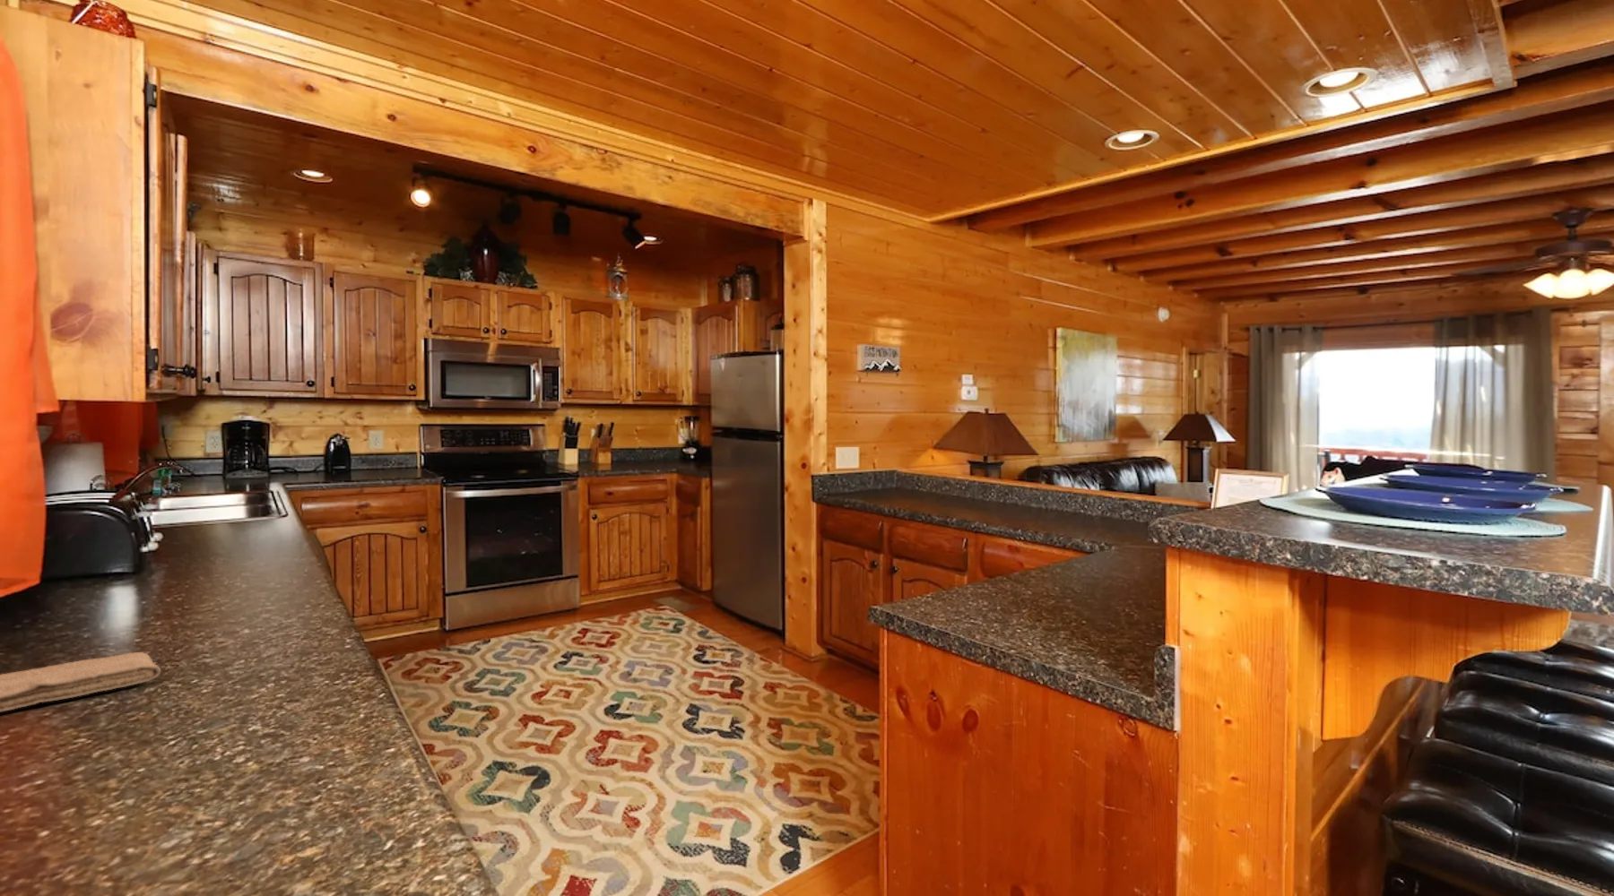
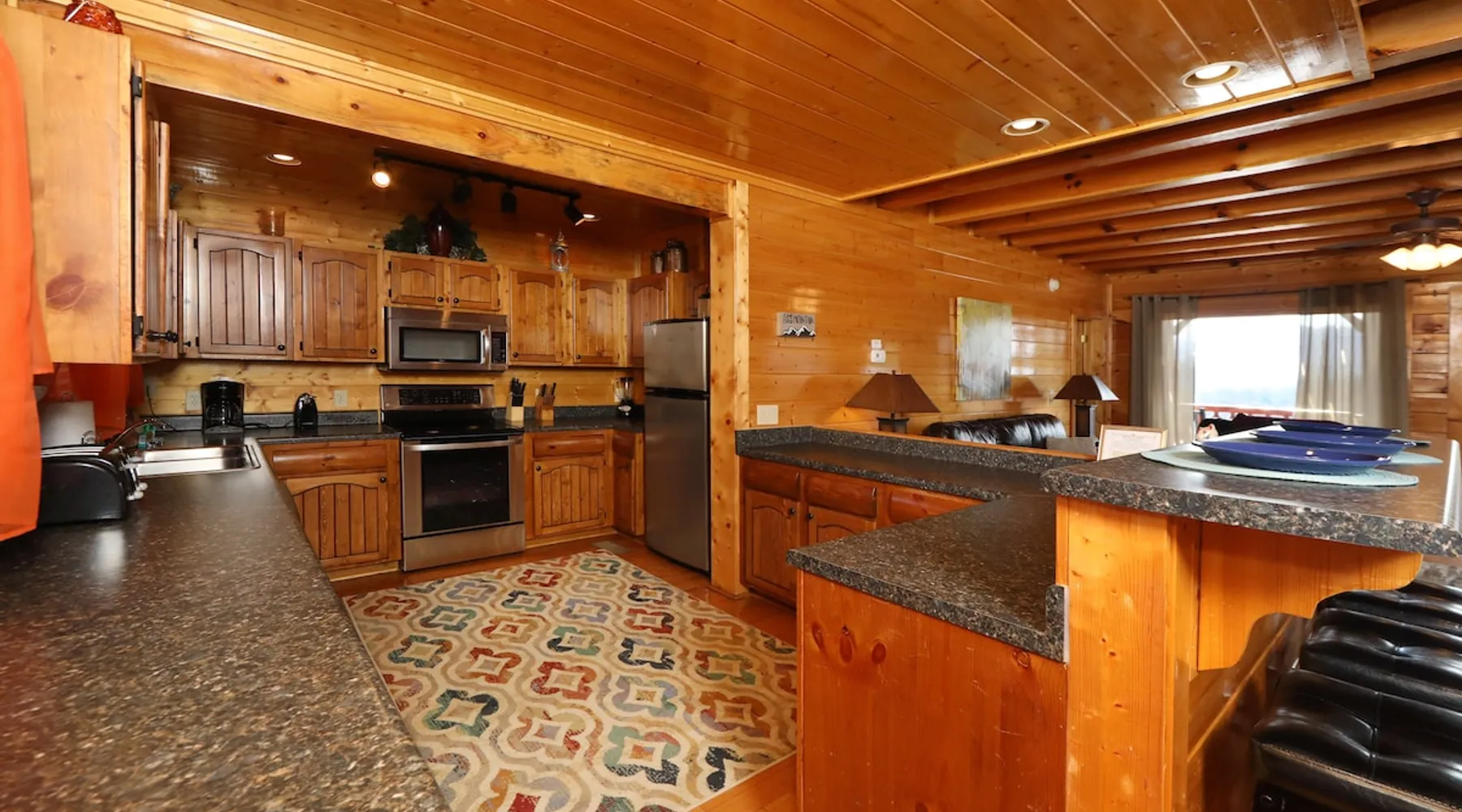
- washcloth [0,651,161,713]
